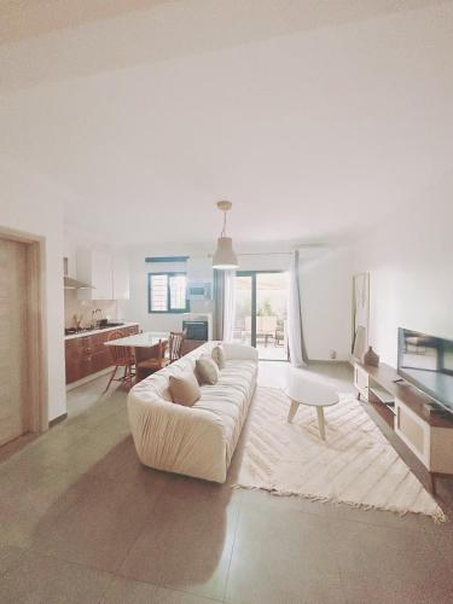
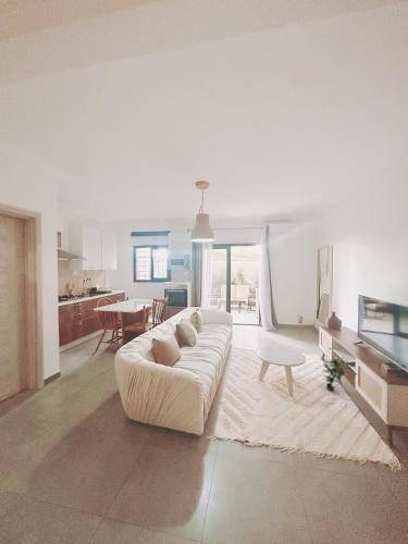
+ potted plant [321,356,348,392]
